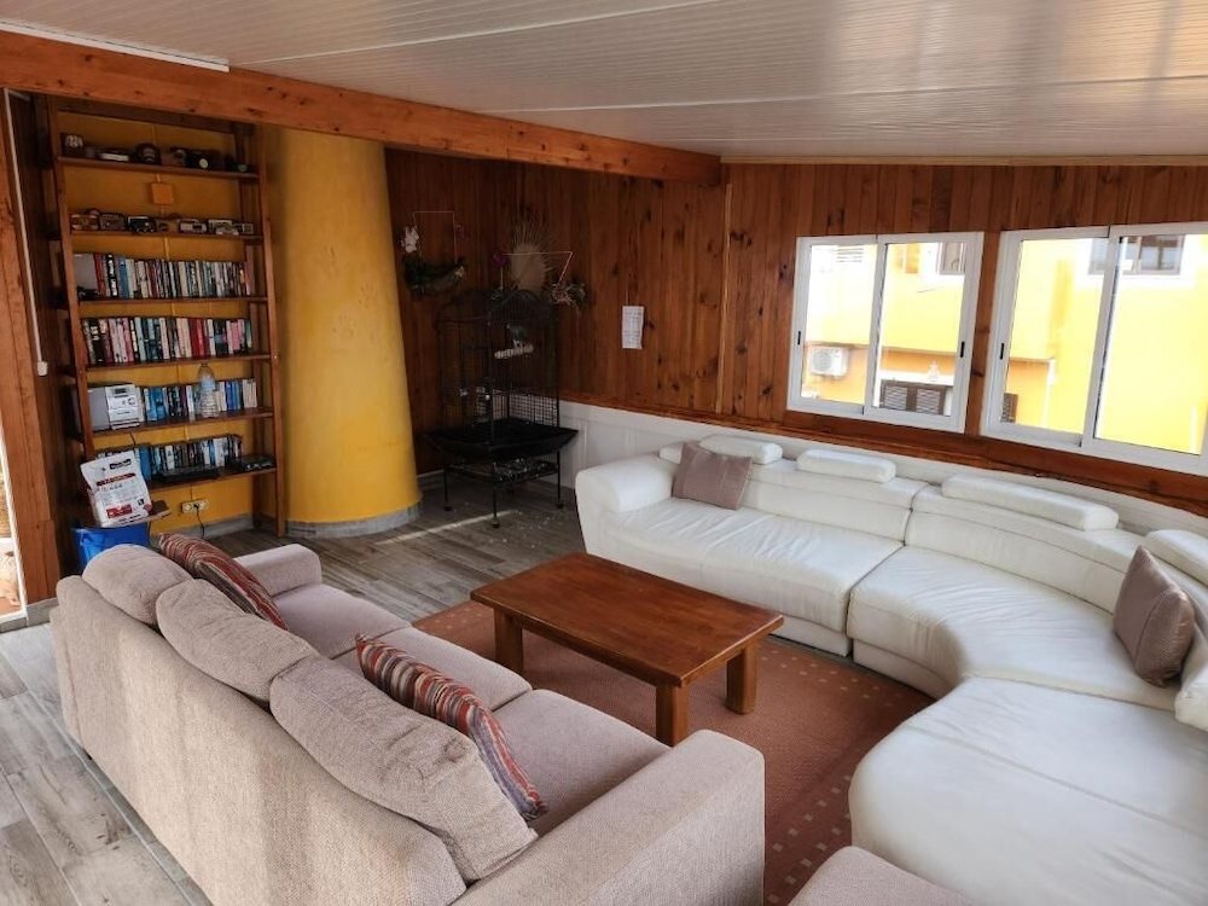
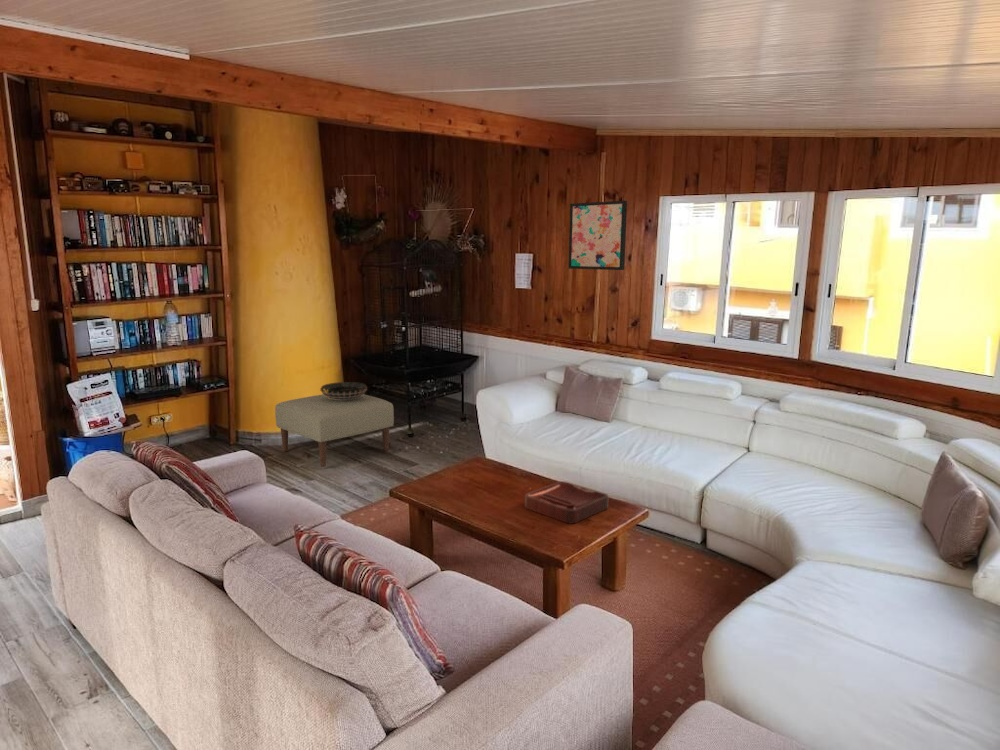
+ decorative bowl [319,381,368,401]
+ ottoman [274,393,395,468]
+ wall art [567,200,628,271]
+ decorative tray [524,480,609,525]
